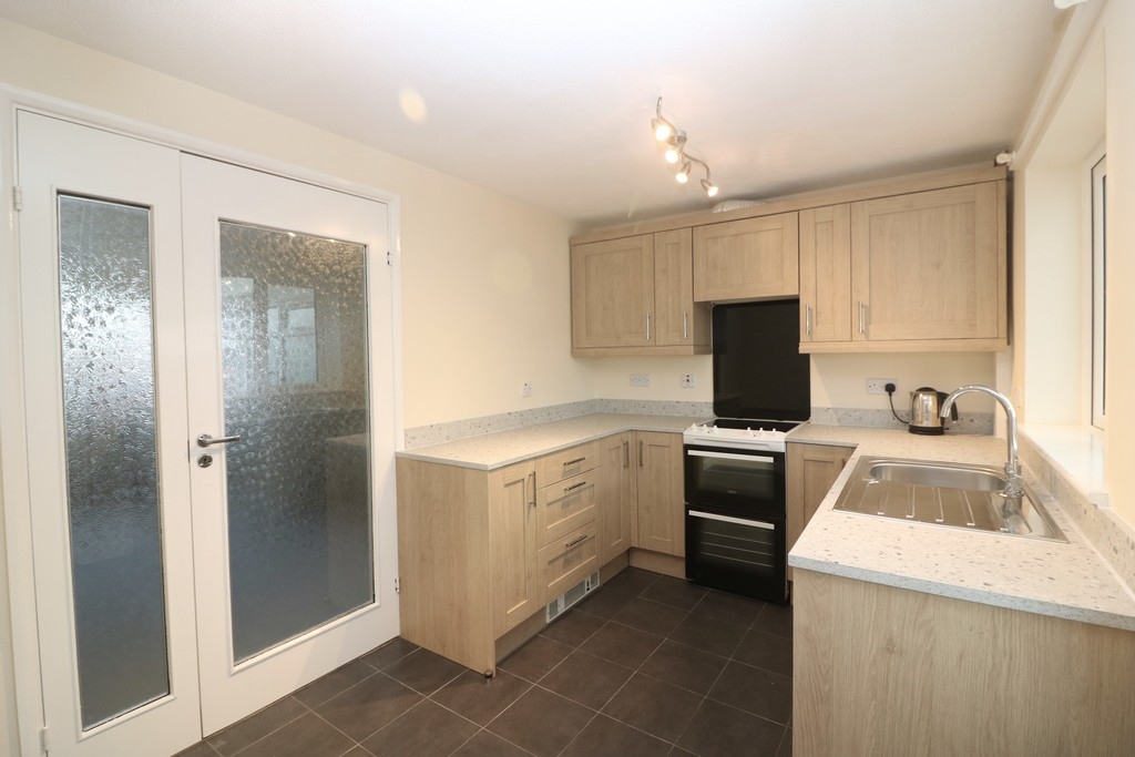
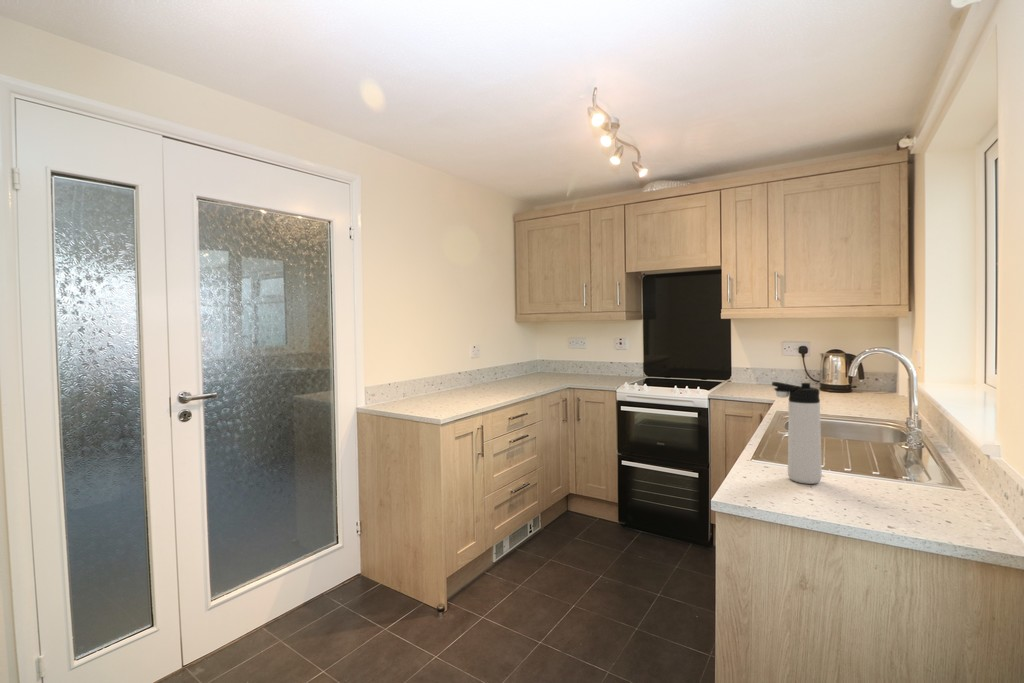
+ thermos bottle [771,381,823,485]
